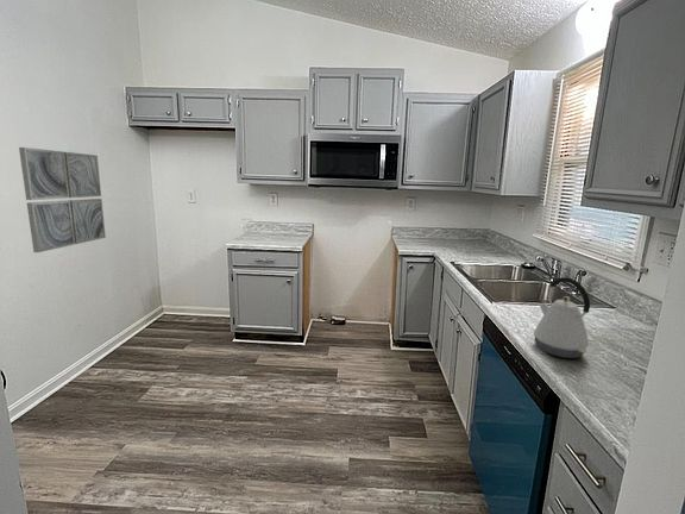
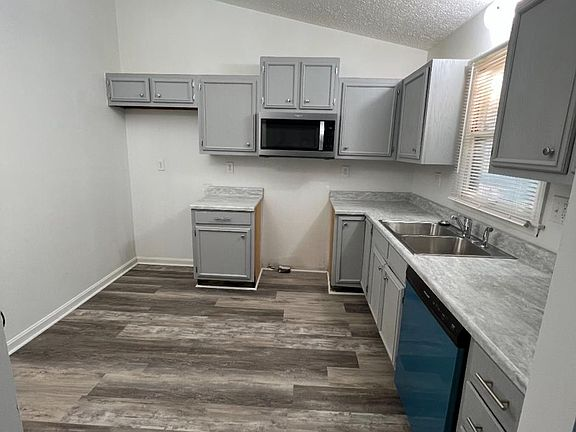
- kettle [533,276,591,359]
- wall art [18,146,107,253]
